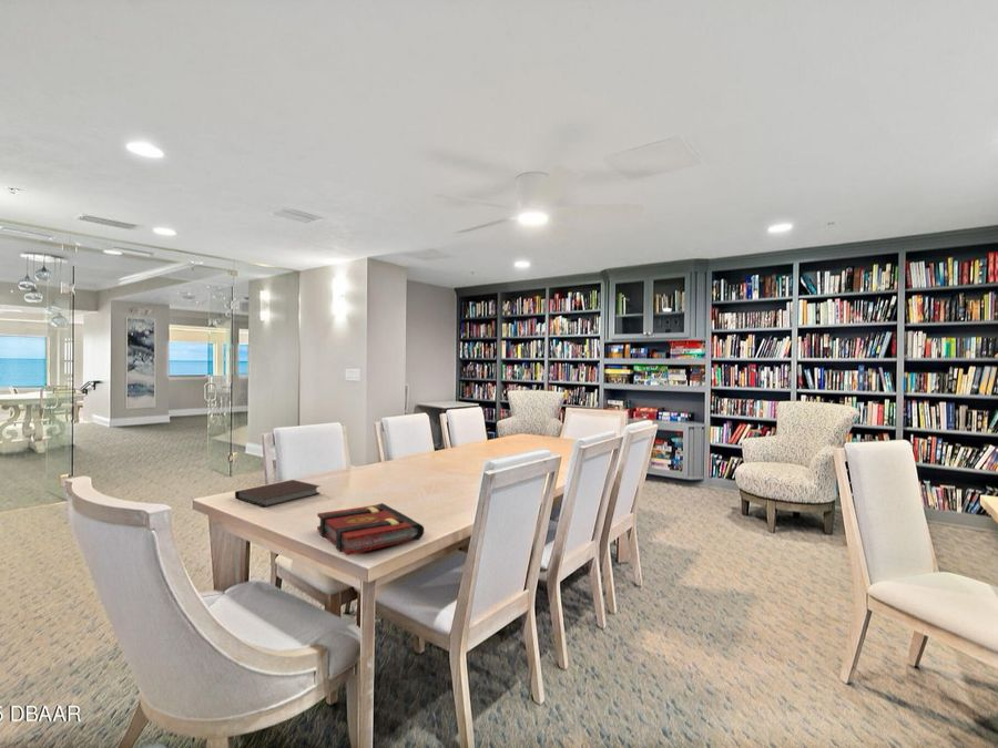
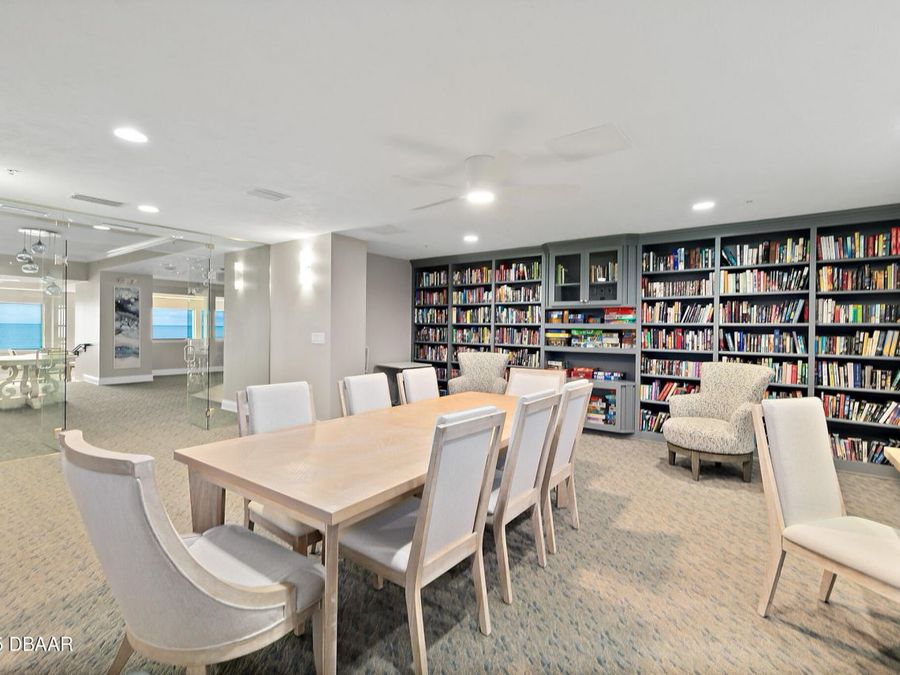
- notebook [234,479,322,508]
- book [316,502,425,556]
